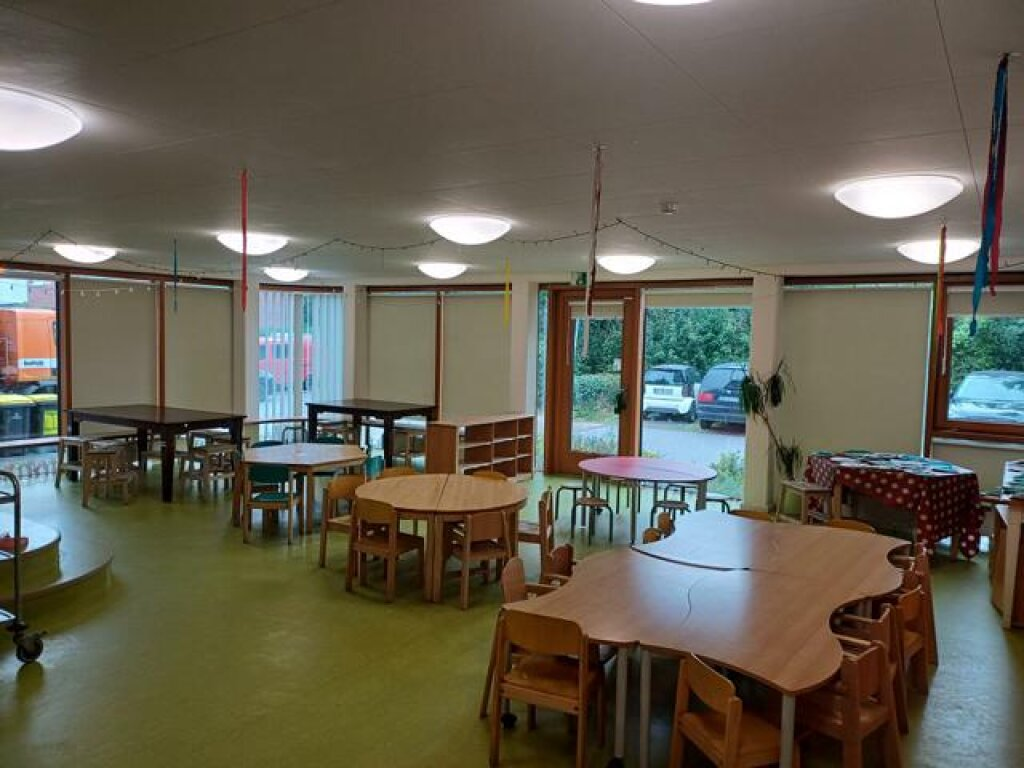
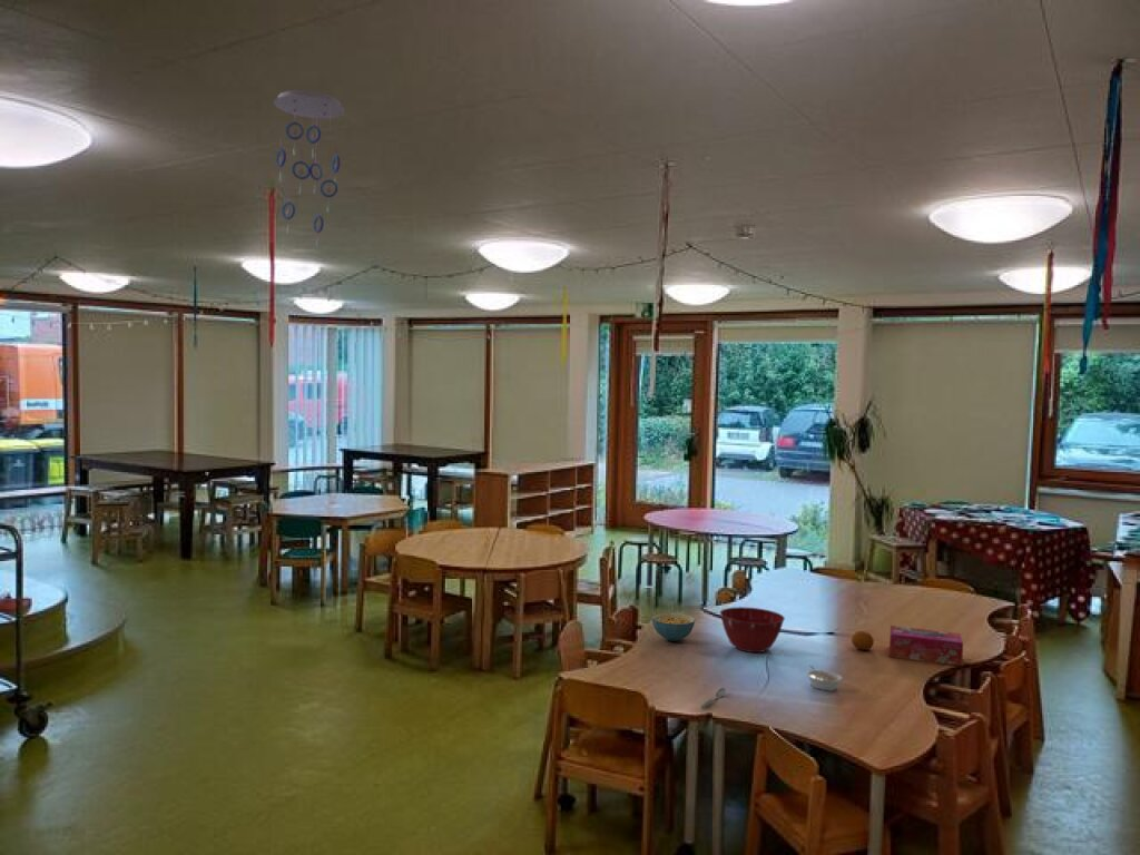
+ tissue box [888,625,964,667]
+ fruit [851,630,875,651]
+ cereal bowl [651,612,696,642]
+ mixing bowl [719,606,786,653]
+ legume [805,664,844,692]
+ ceiling mobile [273,89,346,249]
+ spoon [700,687,727,708]
